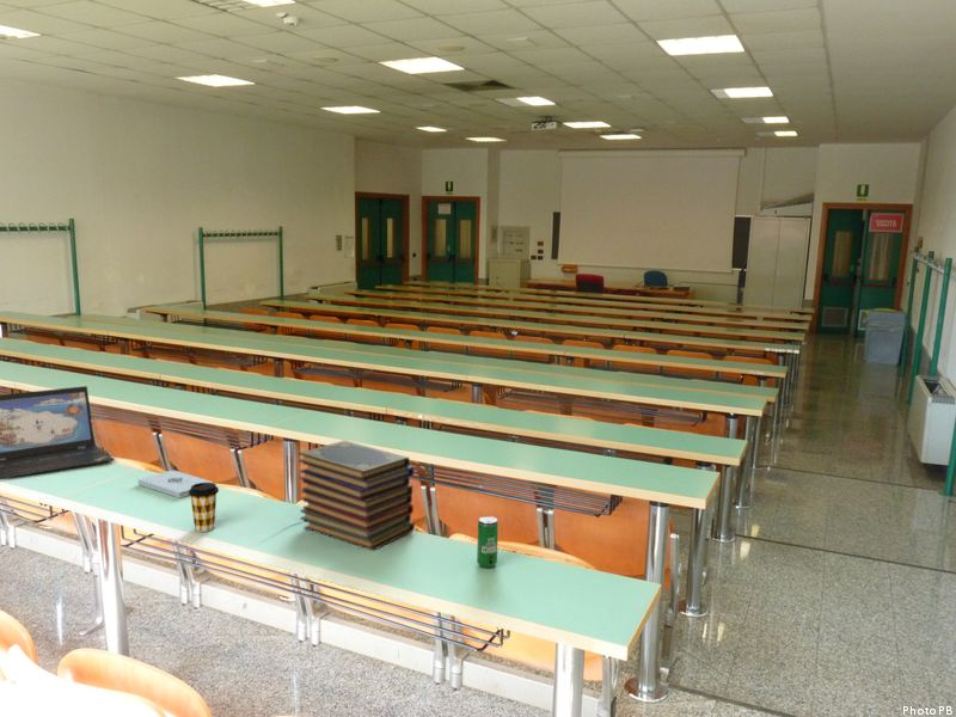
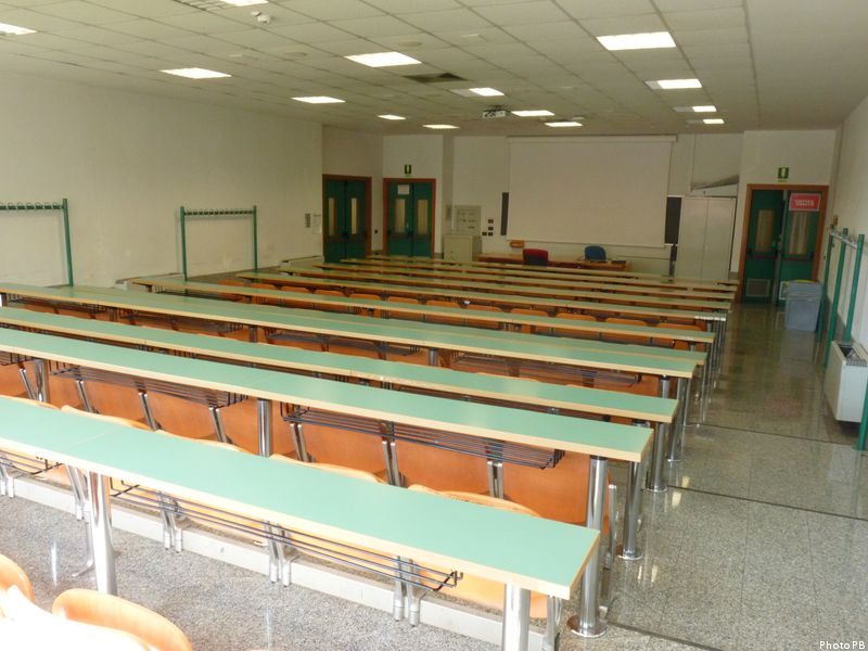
- coffee cup [189,482,220,533]
- beverage can [476,515,500,569]
- notepad [137,470,213,500]
- book stack [298,440,416,552]
- laptop [0,385,116,480]
